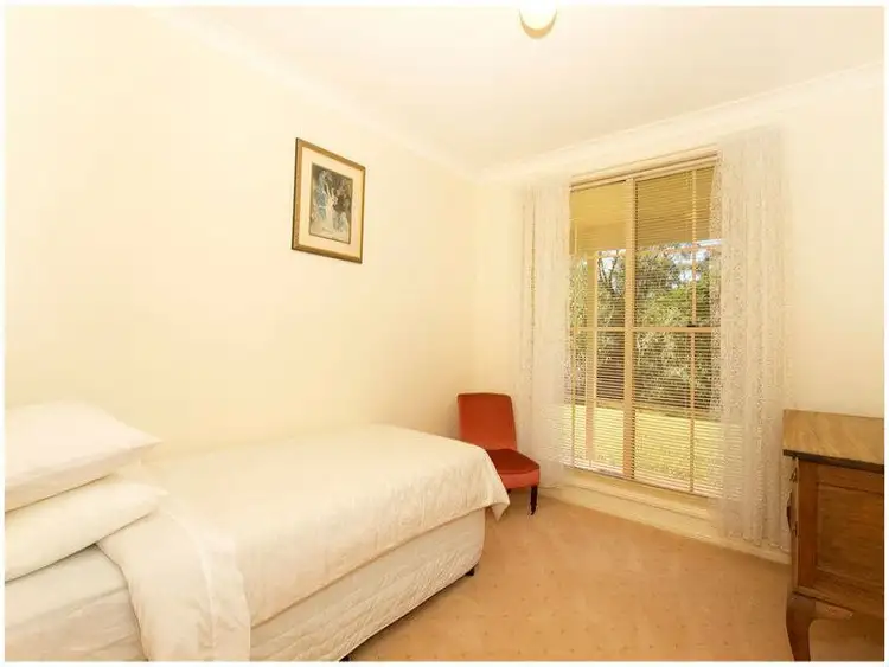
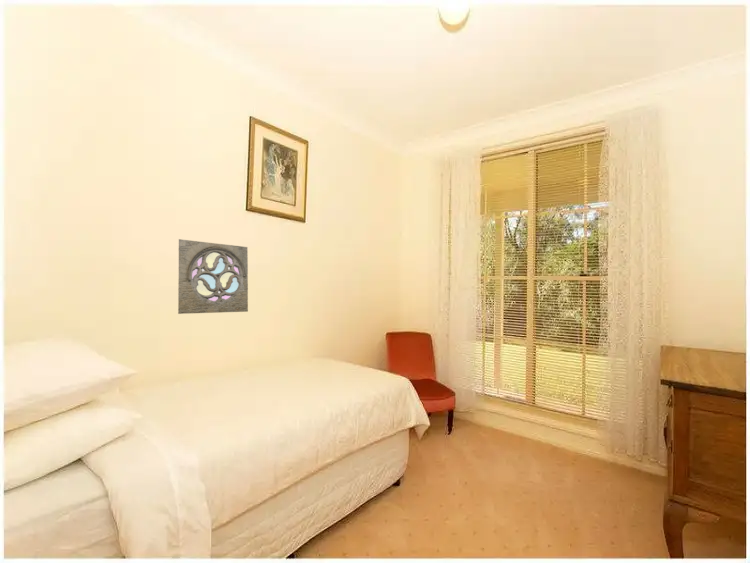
+ wall ornament [177,238,249,315]
